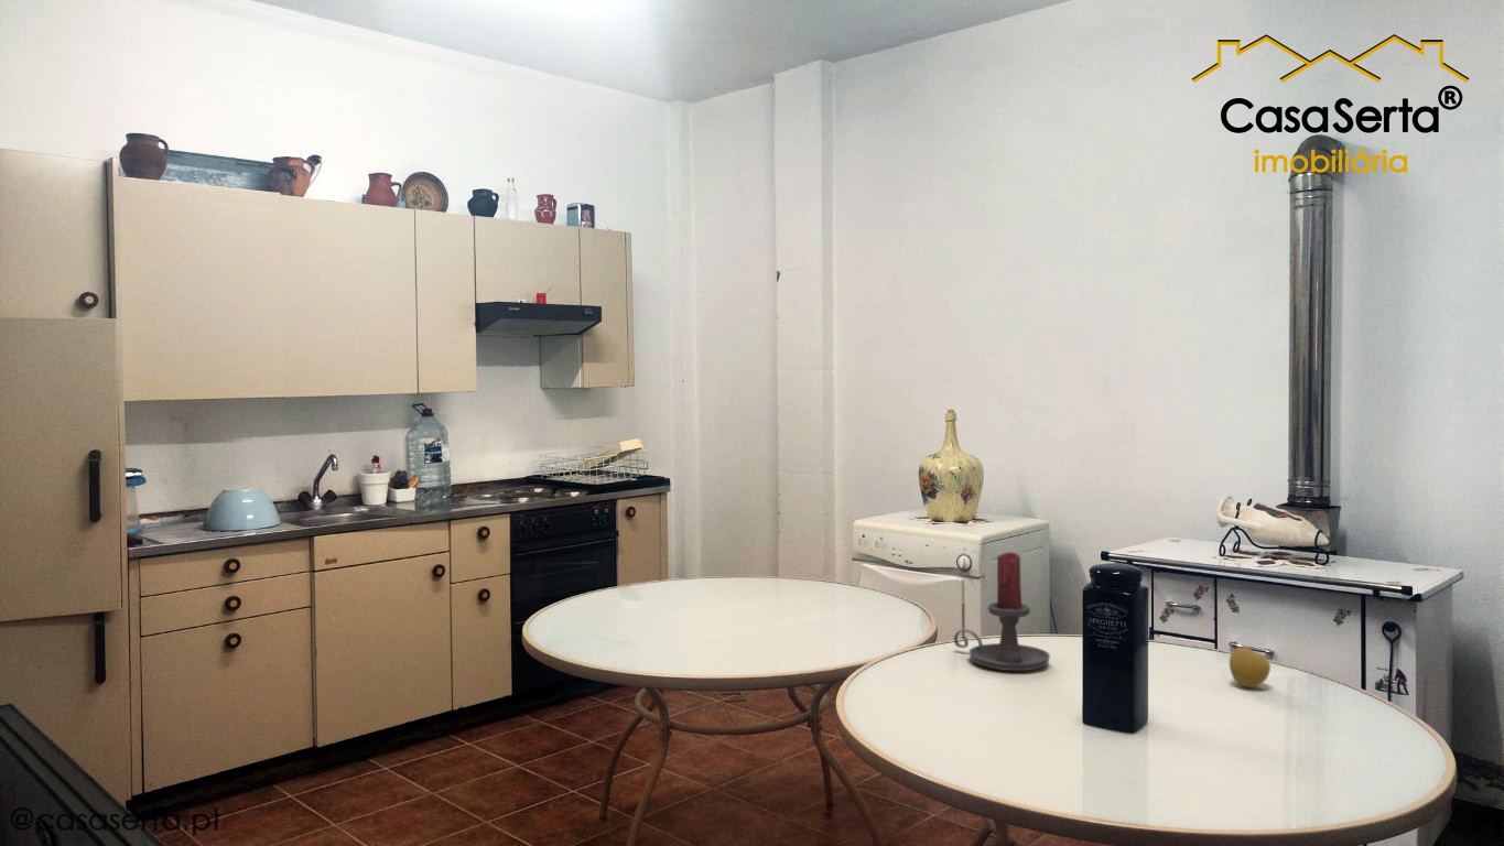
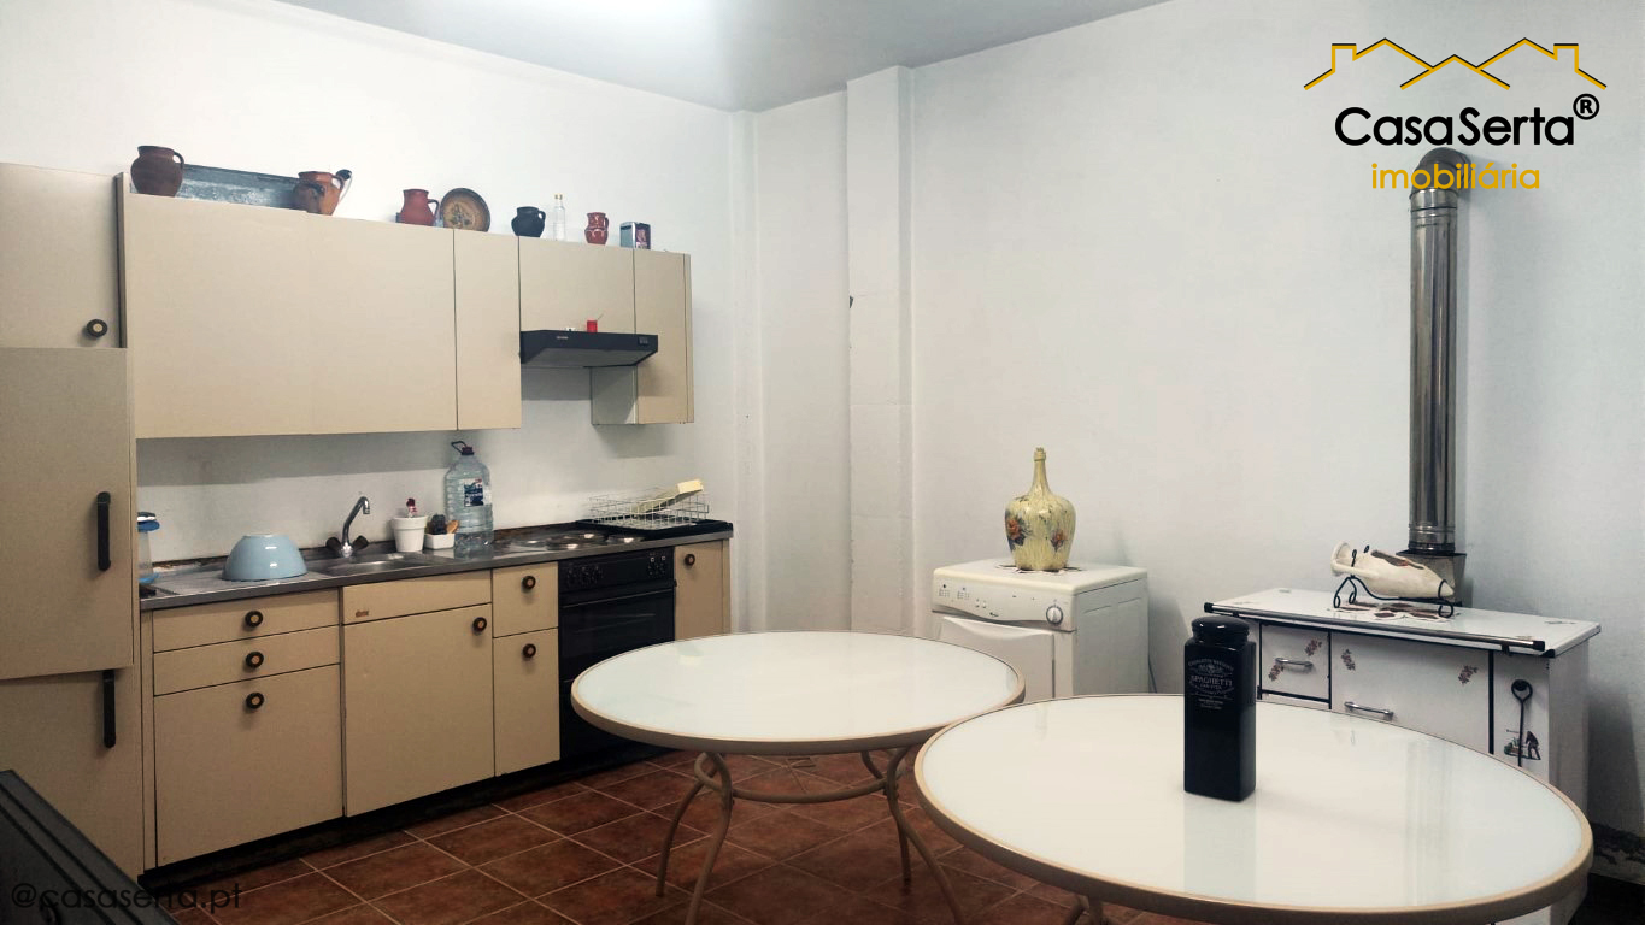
- apple [1229,647,1272,688]
- candle holder [953,551,1051,672]
